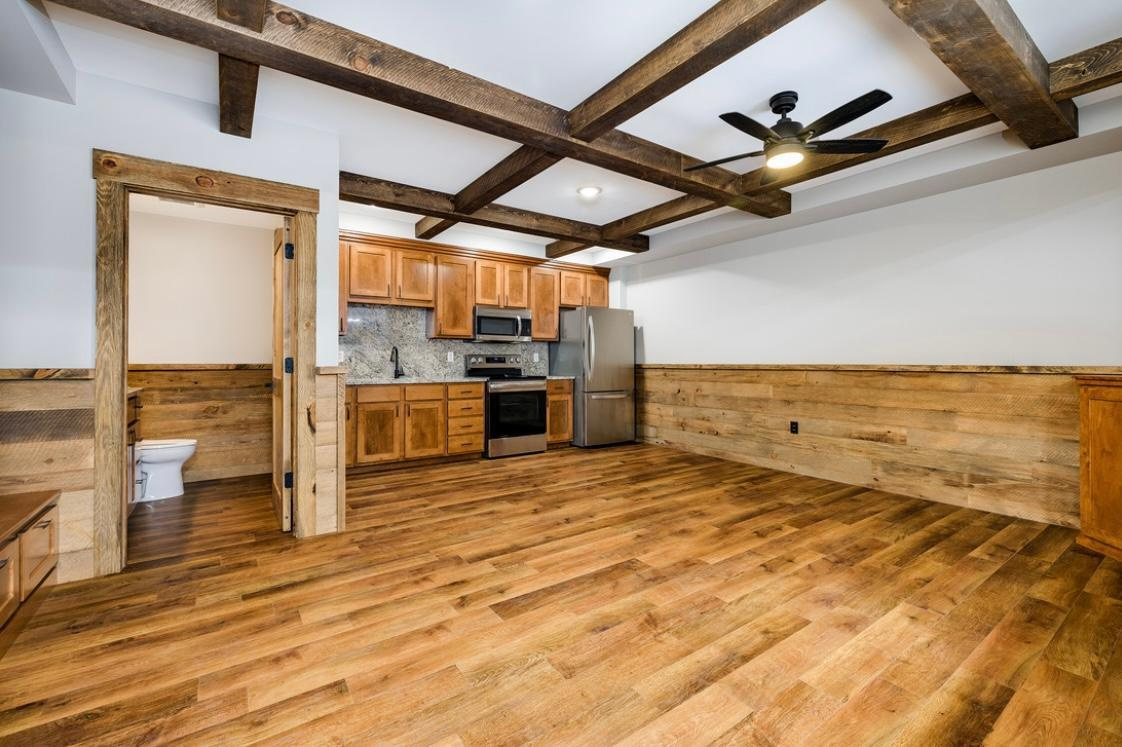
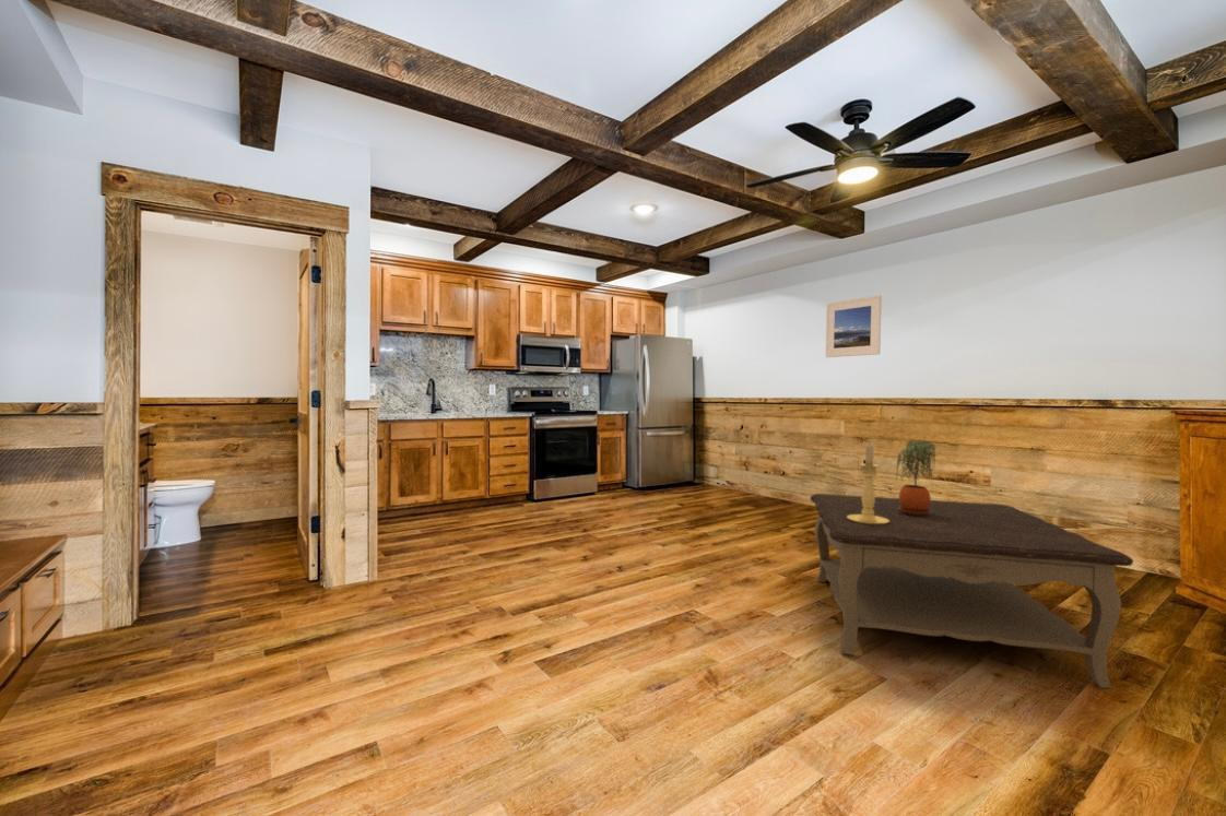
+ potted plant [894,439,936,516]
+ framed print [825,294,883,358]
+ coffee table [809,493,1134,689]
+ candle holder [847,442,889,525]
